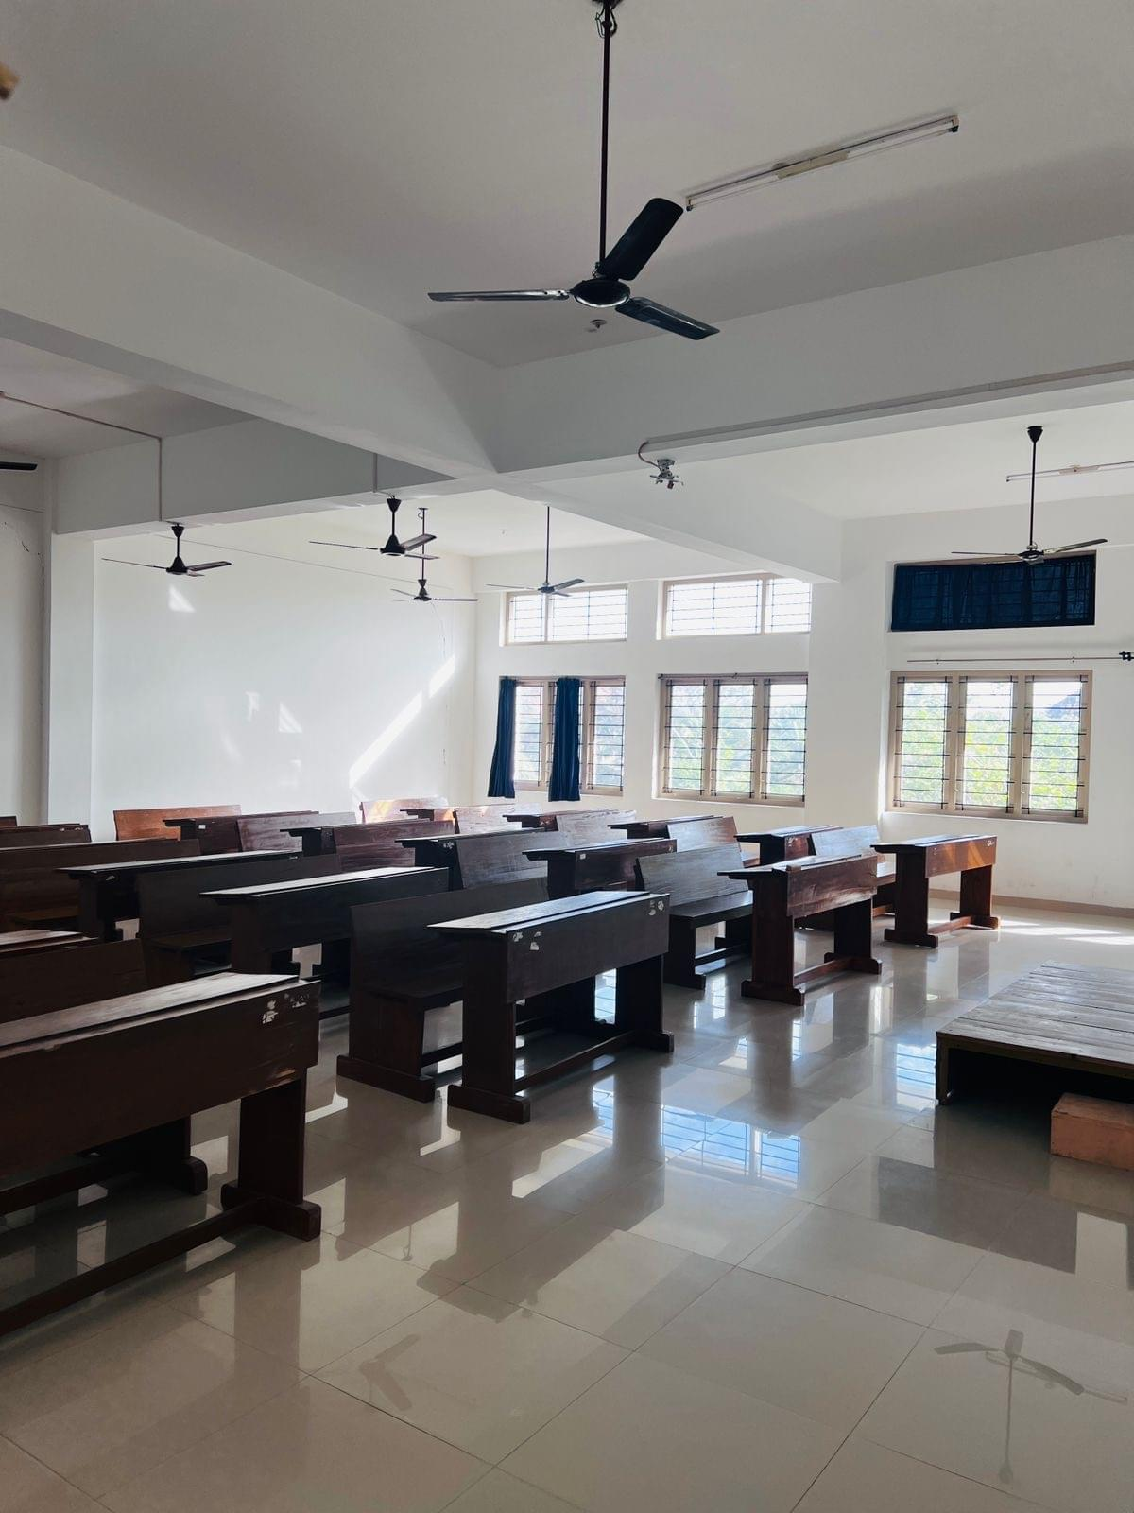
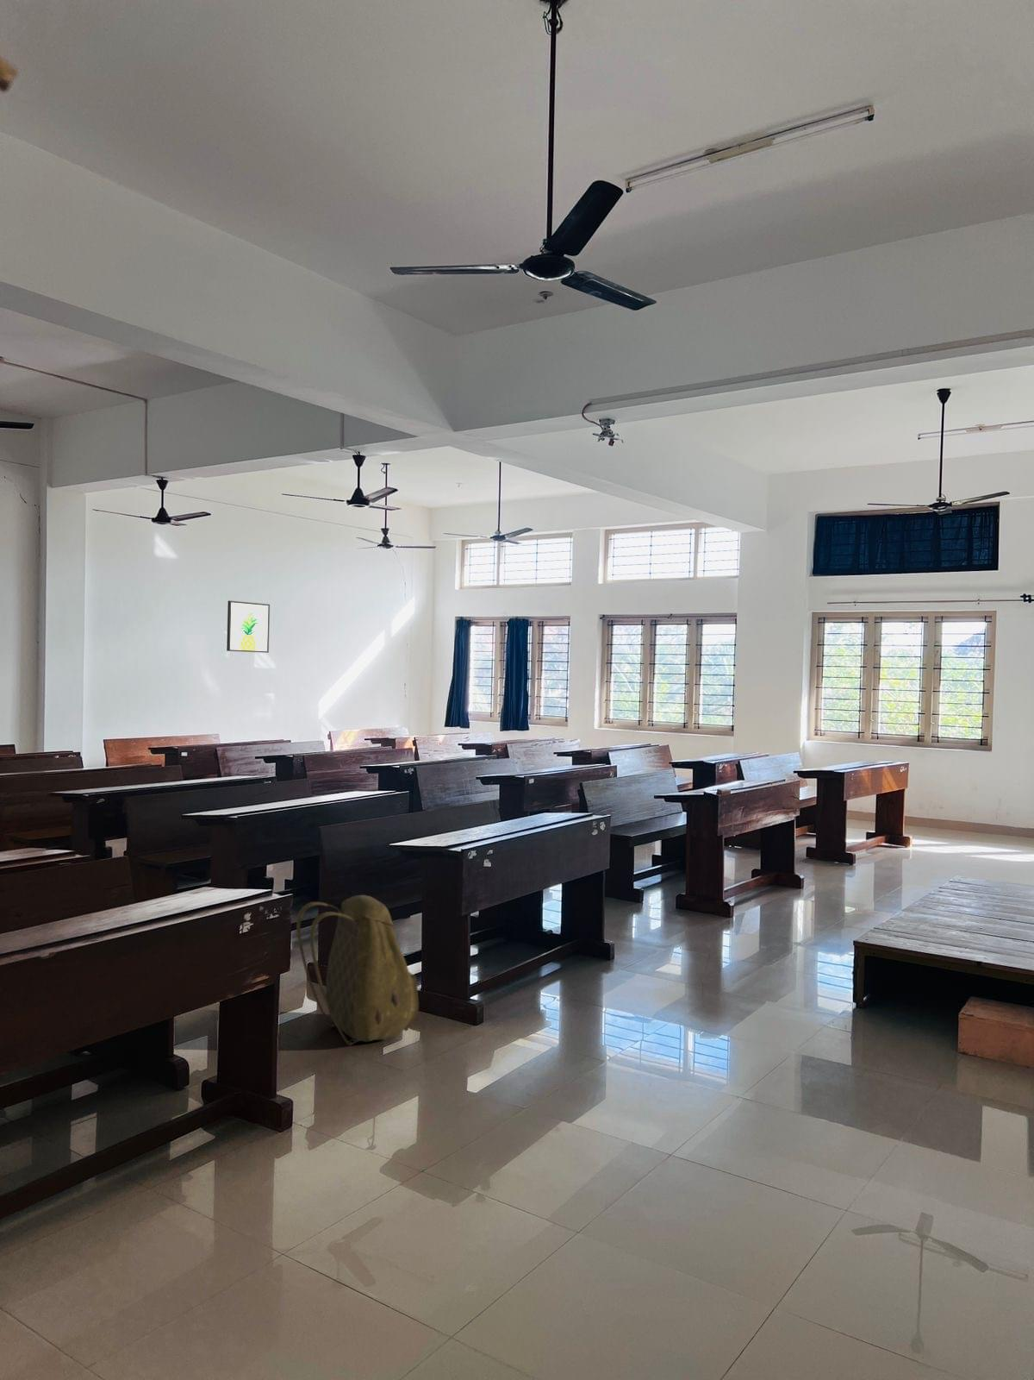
+ wall art [226,600,270,654]
+ backpack [295,894,419,1046]
